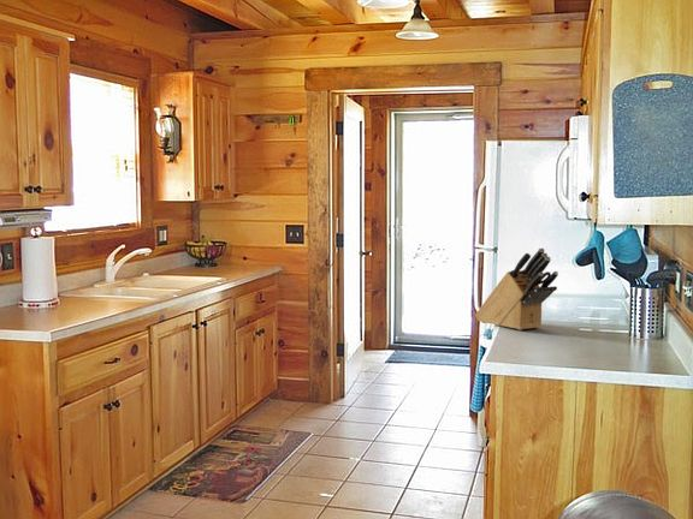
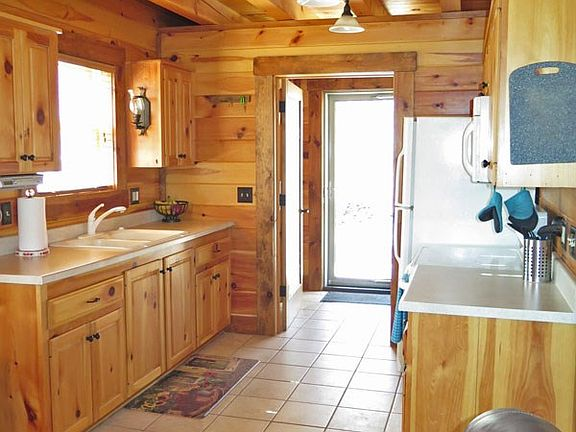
- knife block [474,247,559,332]
